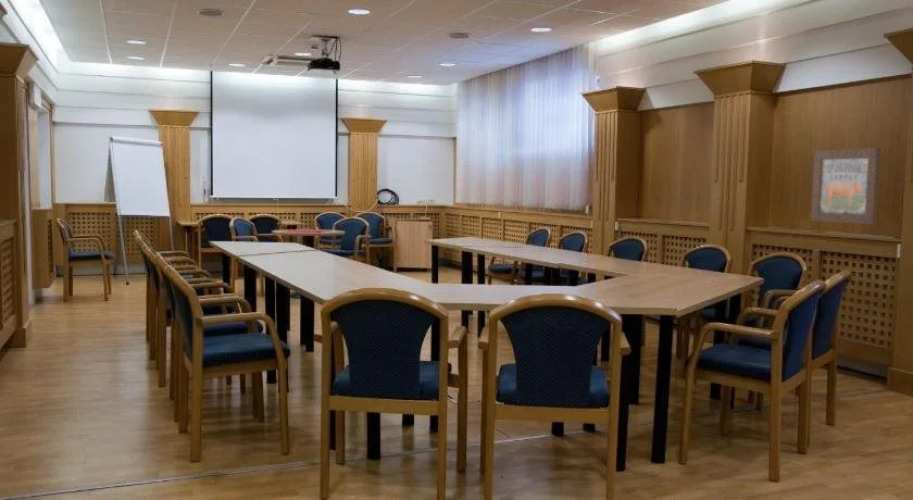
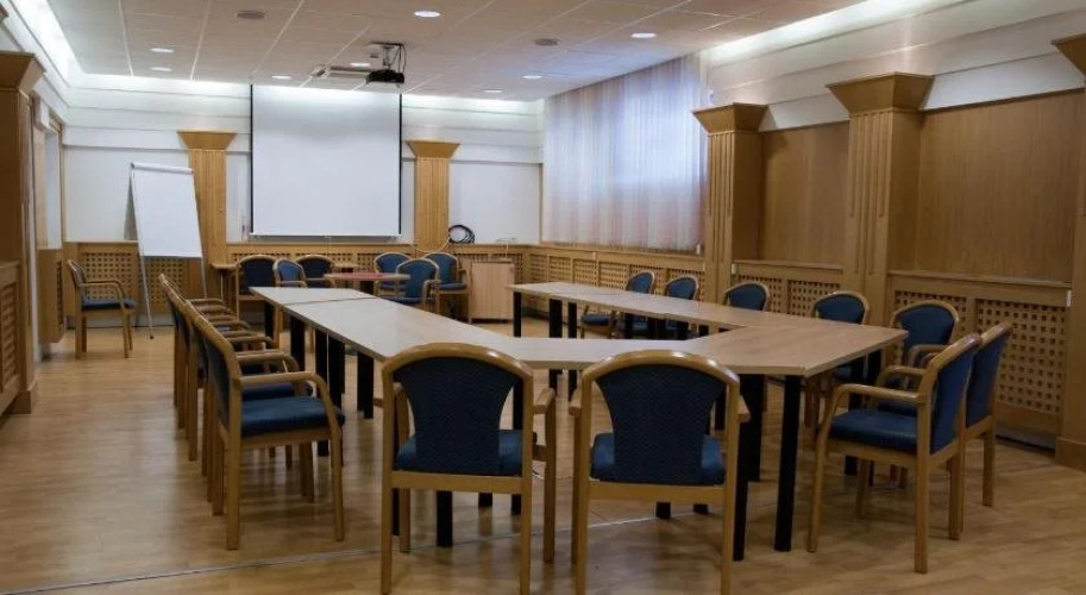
- wall art [810,147,882,225]
